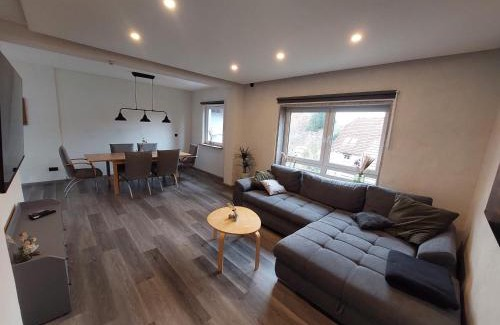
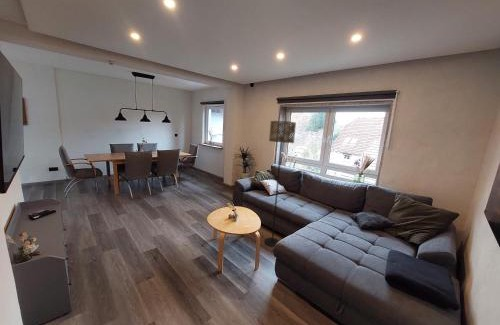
+ floor lamp [264,120,297,247]
